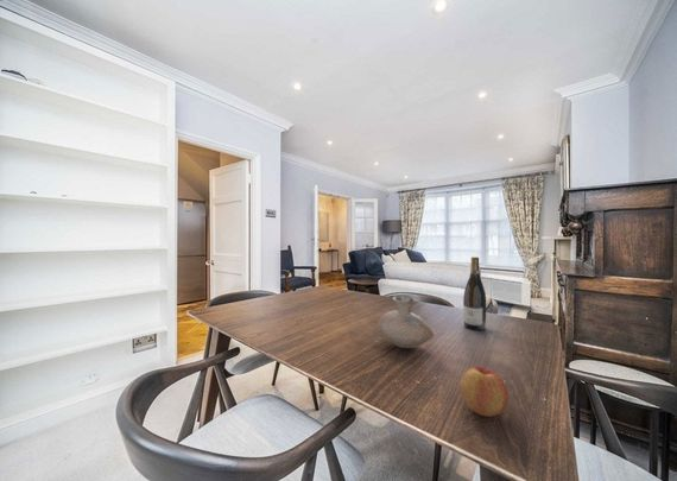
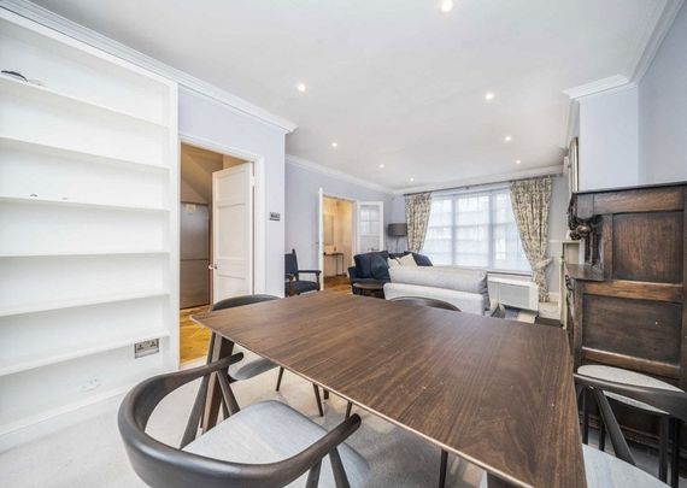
- wine bottle [462,255,487,331]
- vase [377,295,435,349]
- apple [458,366,510,417]
